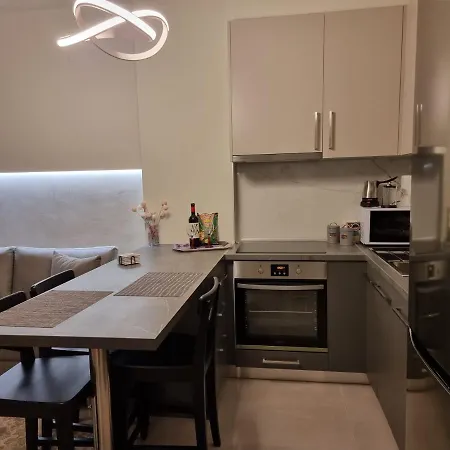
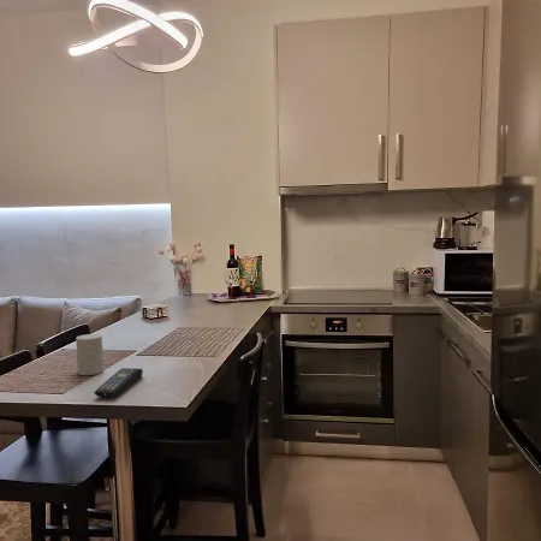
+ cup [75,333,105,376]
+ remote control [94,367,144,398]
